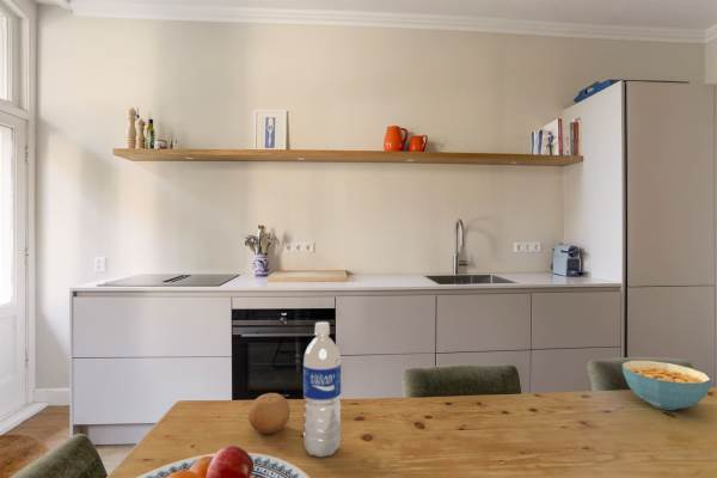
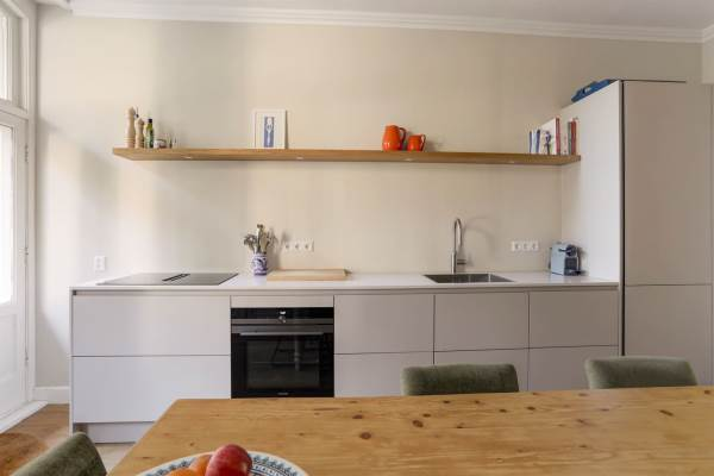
- fruit [247,392,292,435]
- cereal bowl [621,360,712,411]
- water bottle [302,320,342,458]
